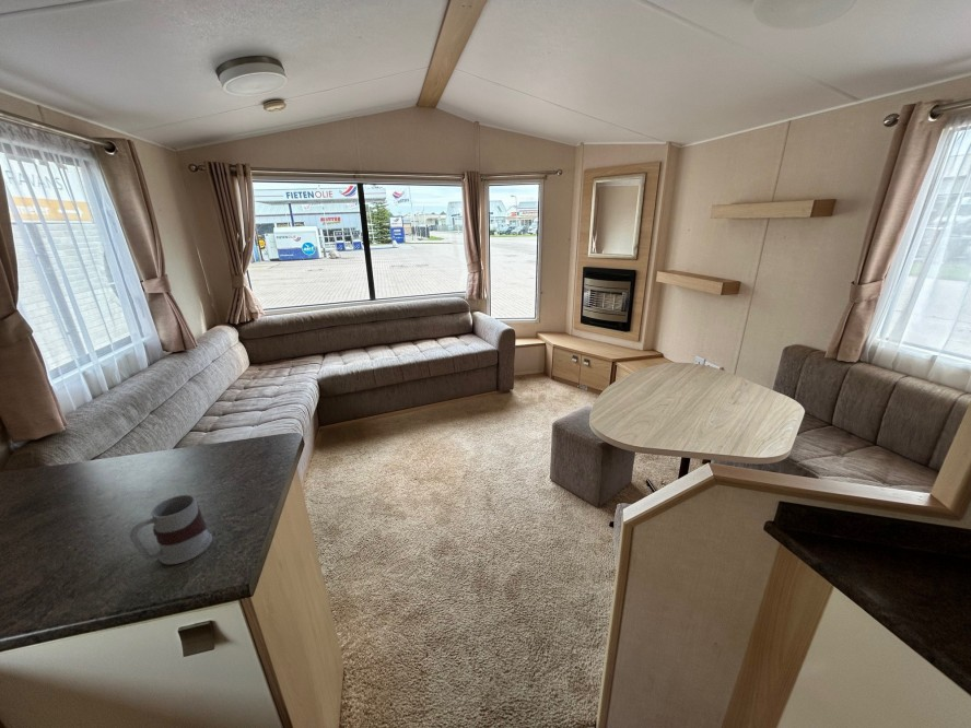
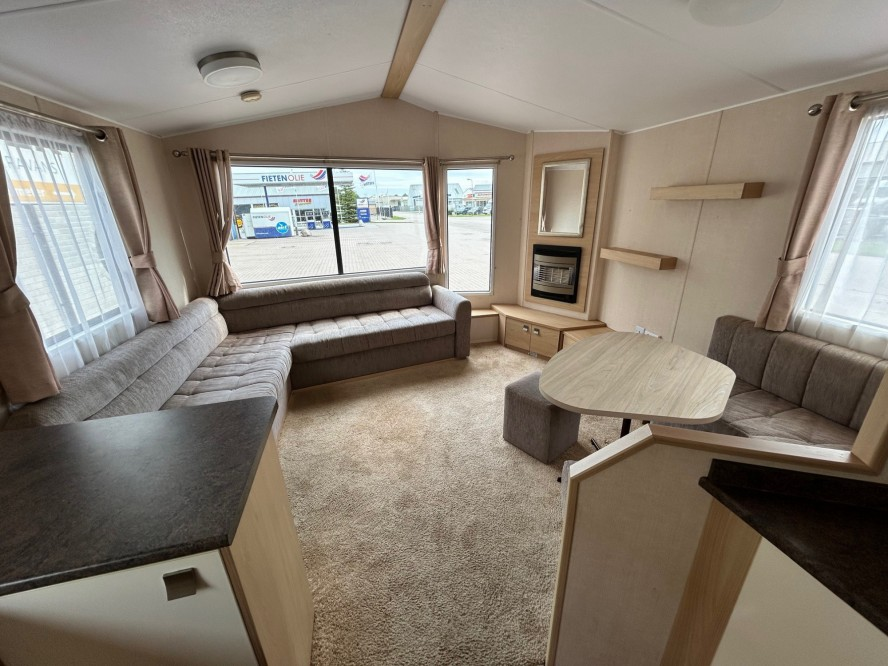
- mug [129,494,213,565]
